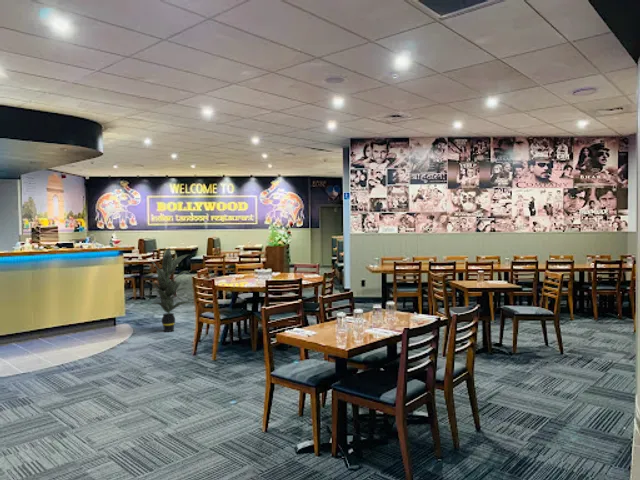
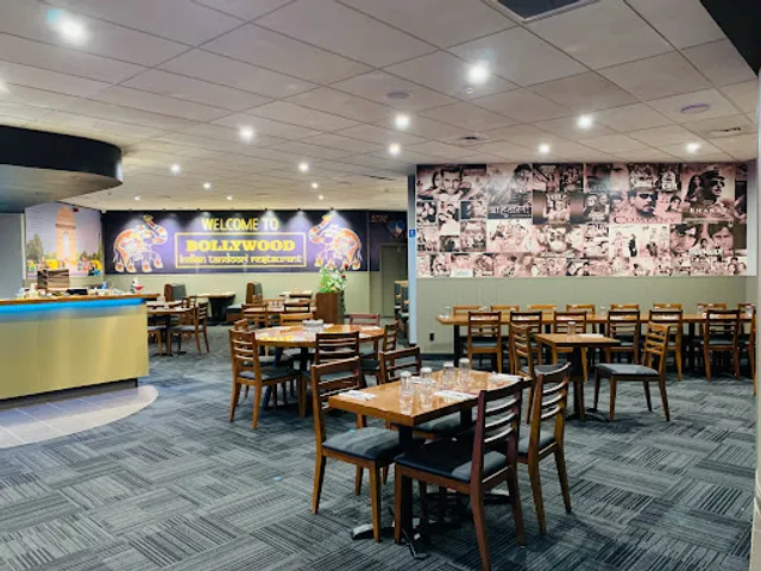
- indoor plant [144,247,195,333]
